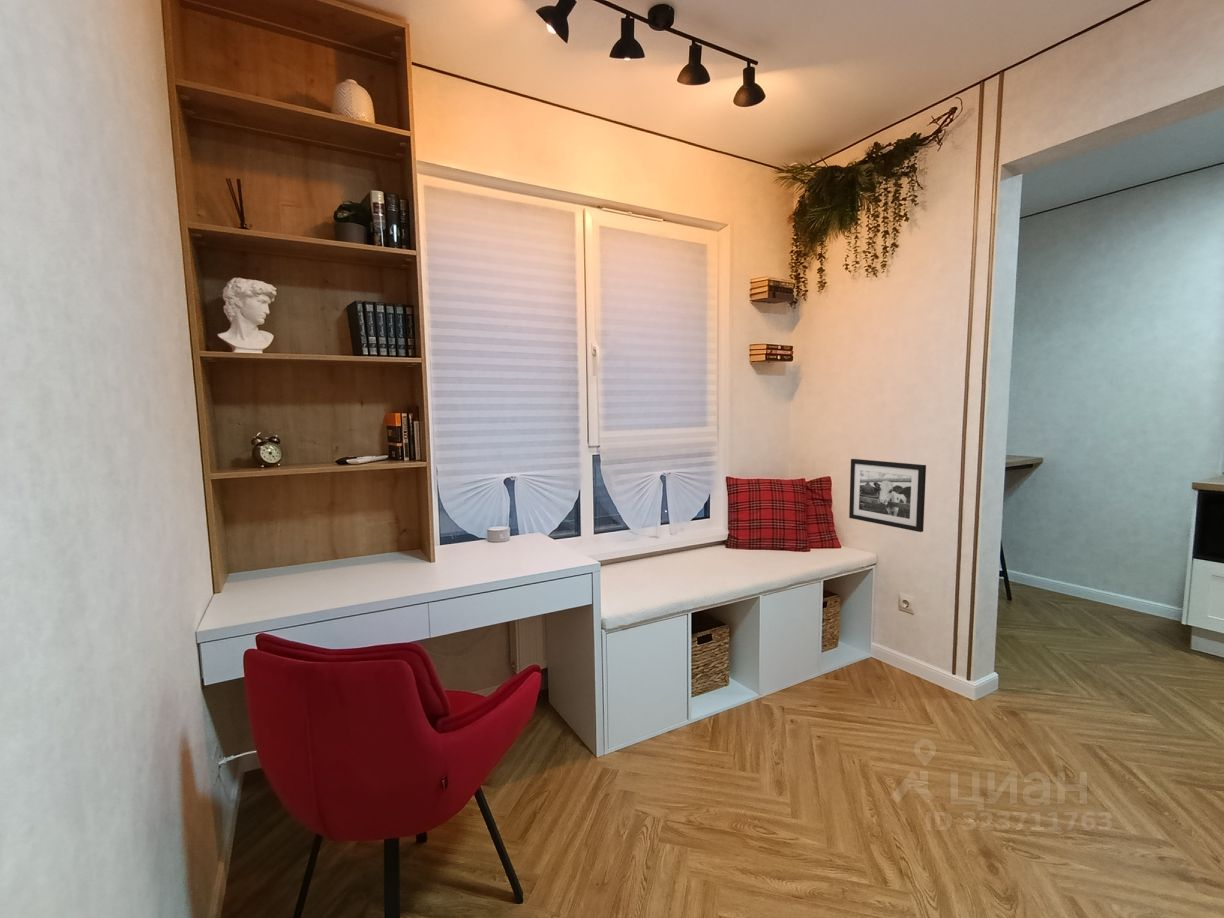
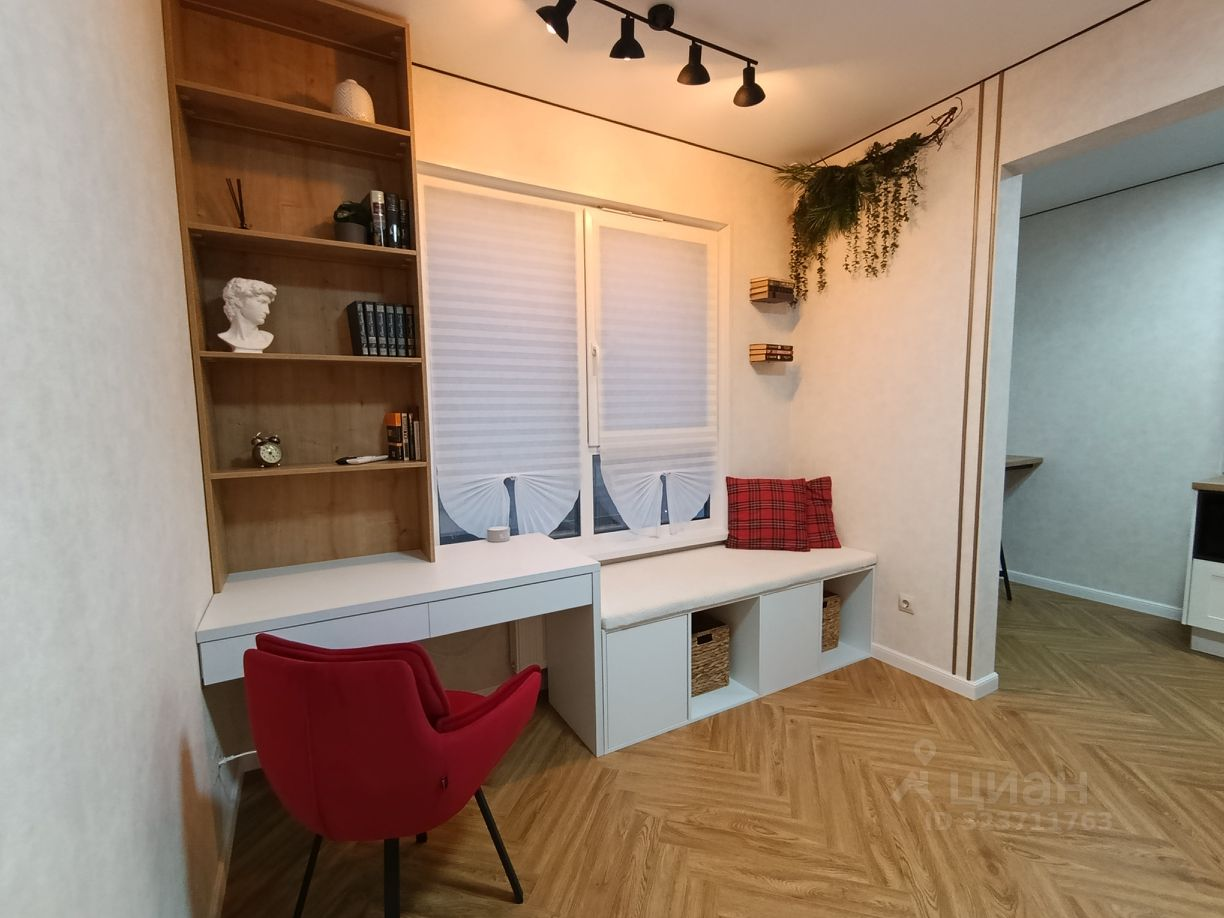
- picture frame [848,458,927,533]
